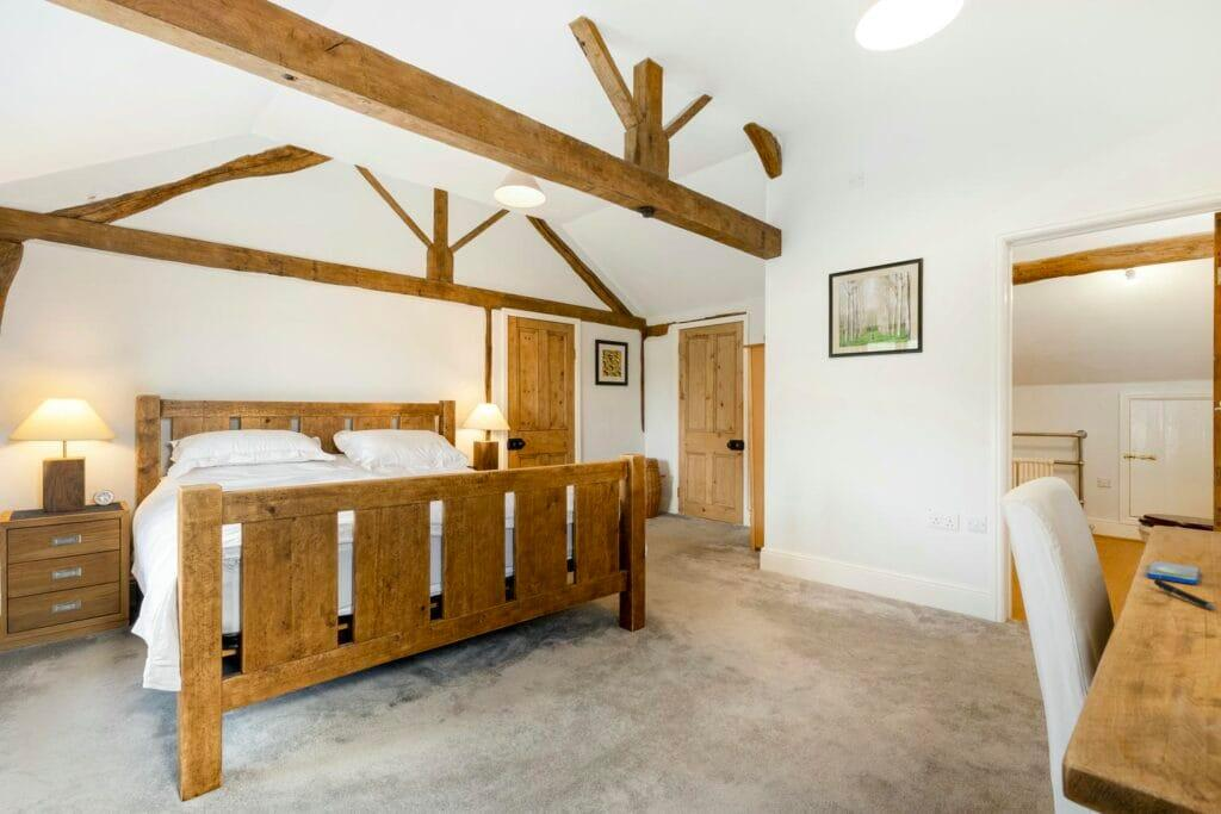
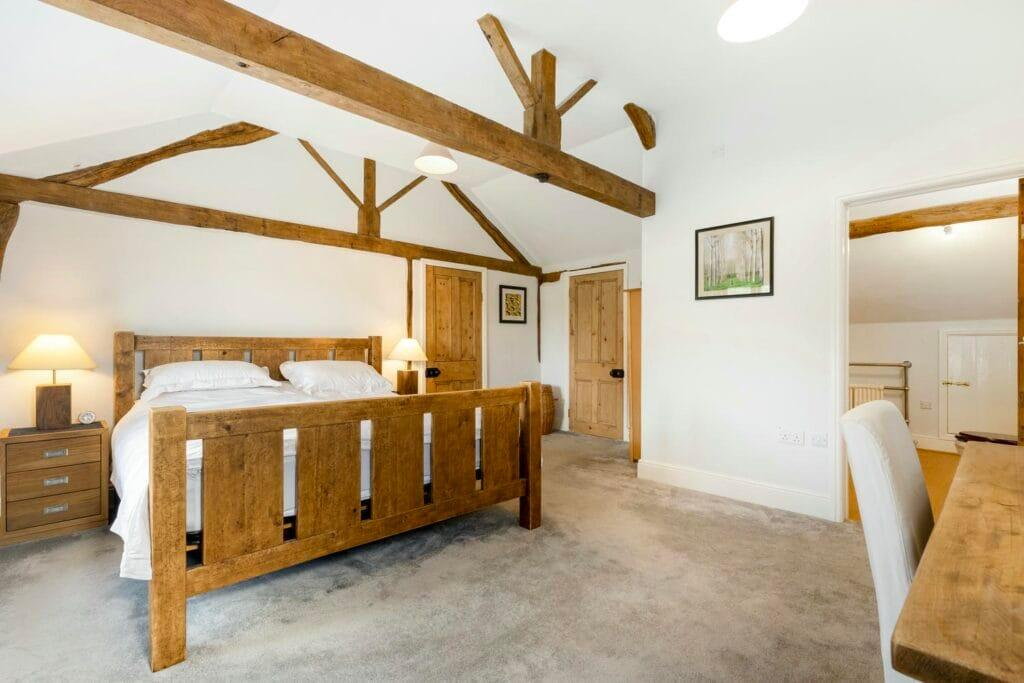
- smartphone [1146,560,1201,585]
- pen [1153,579,1217,610]
